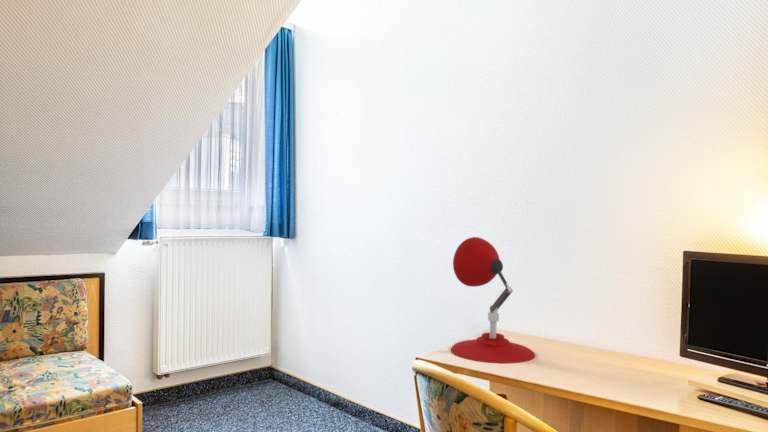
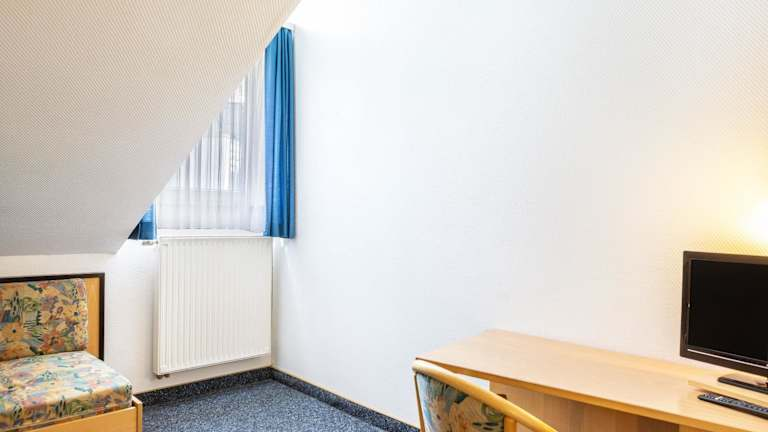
- desk lamp [450,236,536,365]
